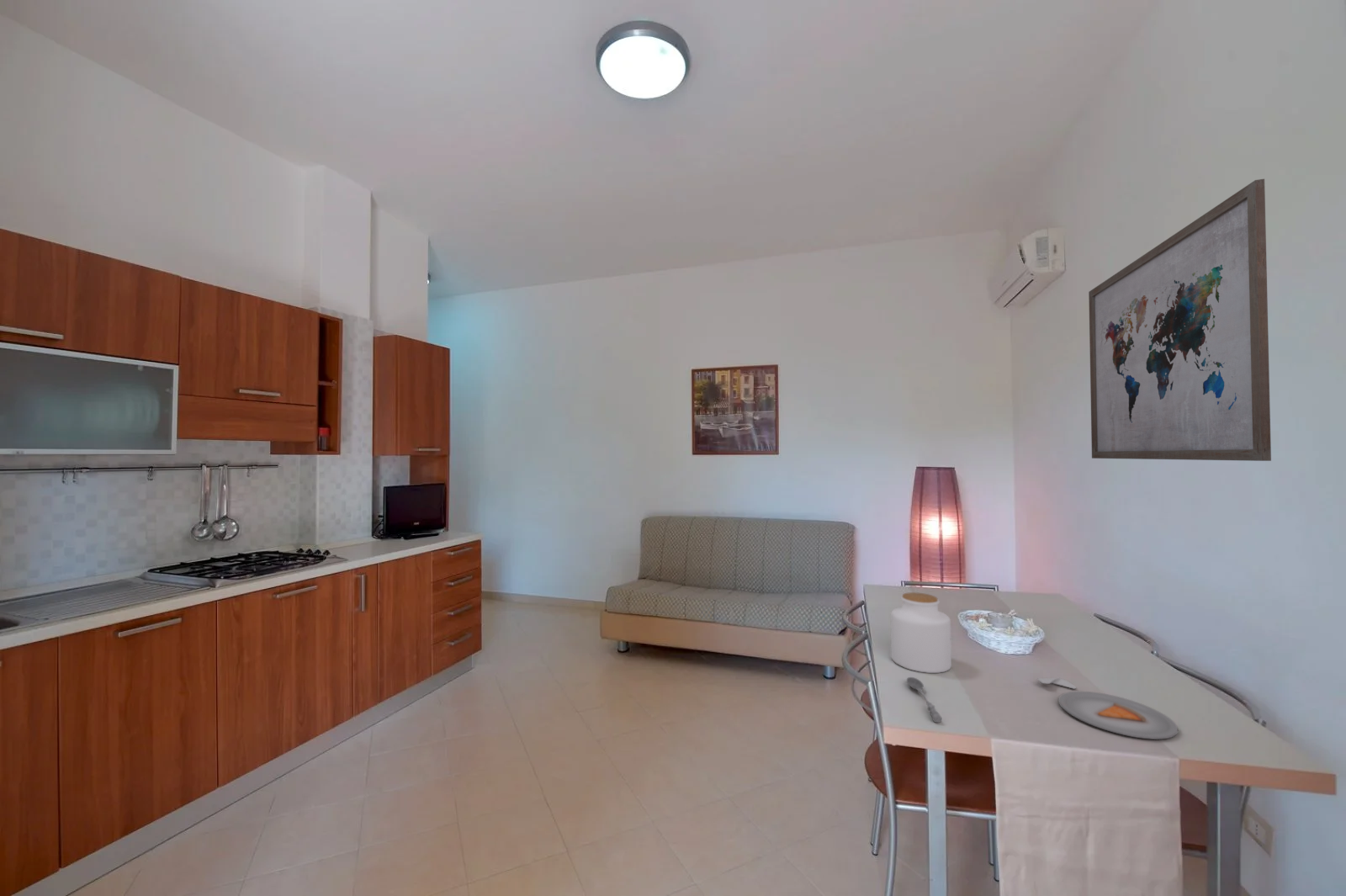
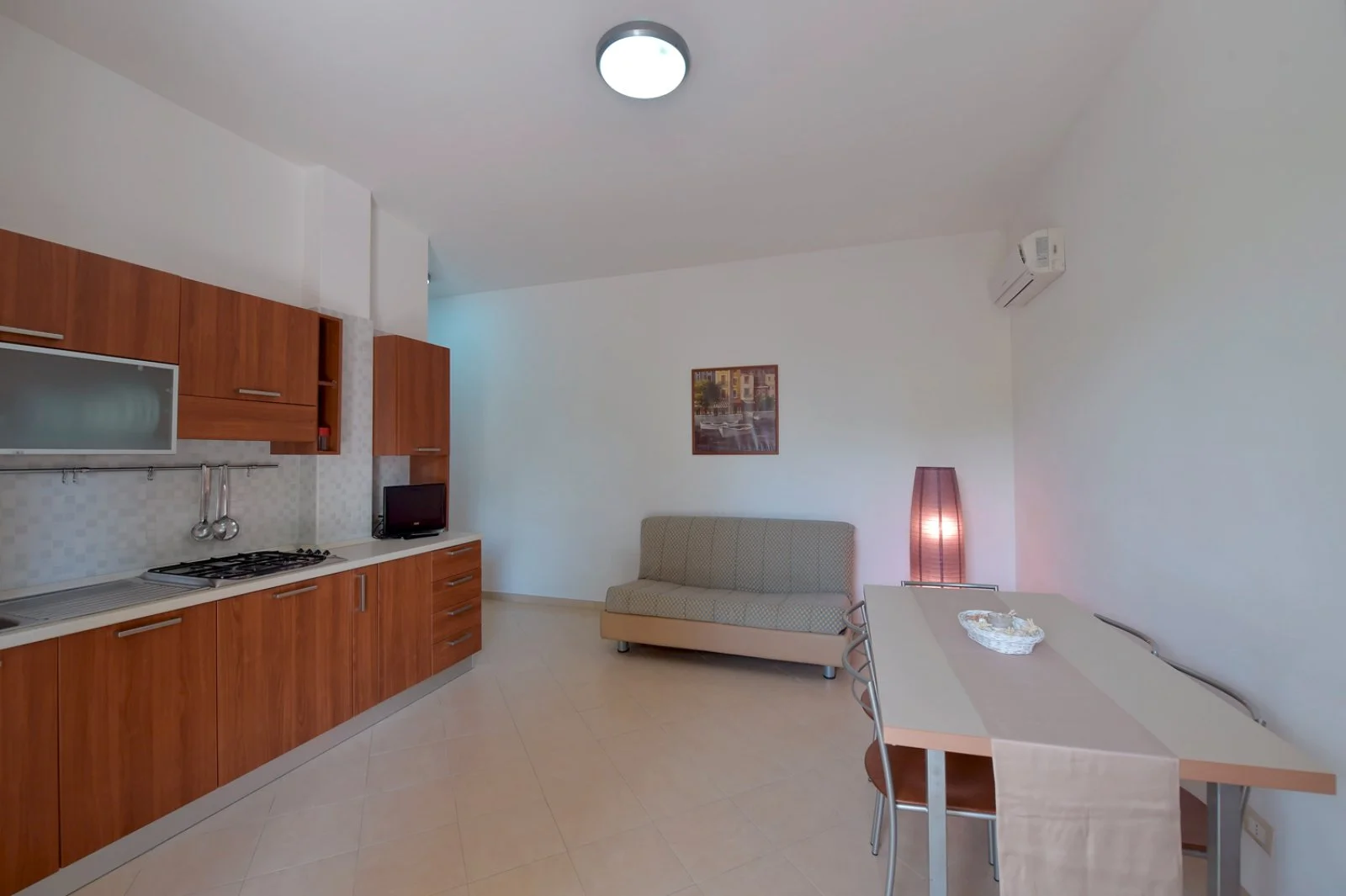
- wall art [1088,178,1272,462]
- jar [890,591,952,674]
- soupspoon [906,676,942,724]
- dinner plate [1036,677,1179,740]
